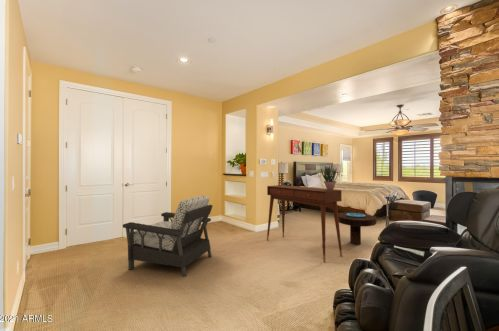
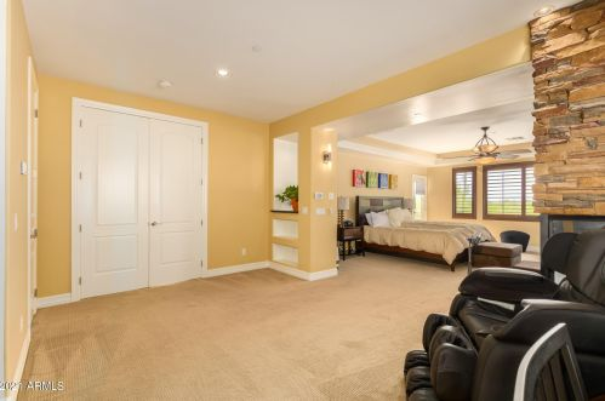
- side table [338,212,378,246]
- potted plant [320,164,339,190]
- armchair [122,195,214,277]
- desk [266,184,343,263]
